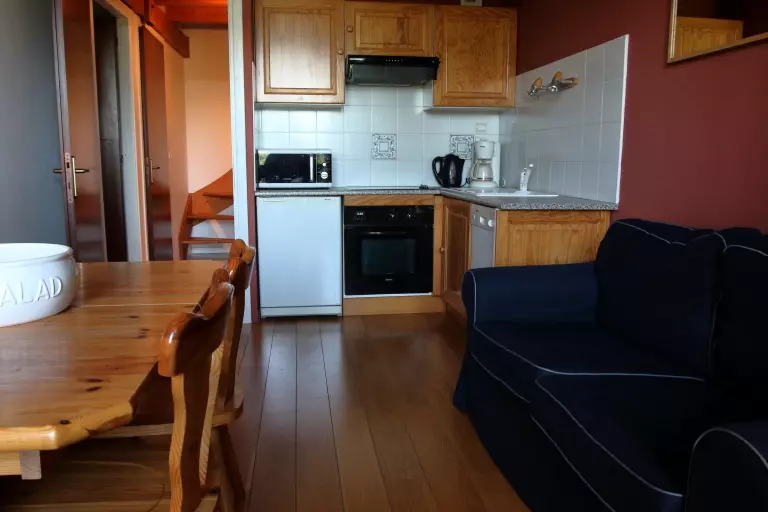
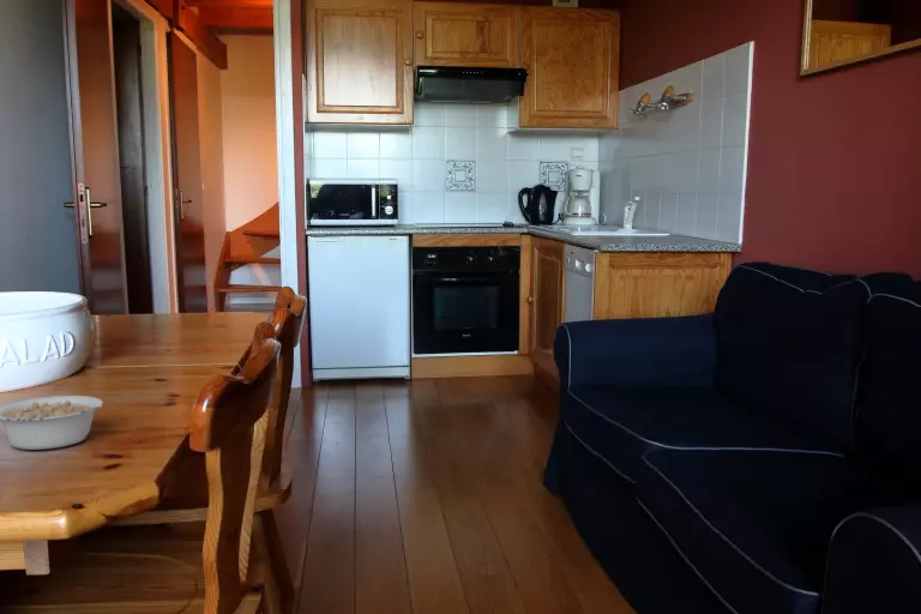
+ legume [0,395,104,451]
